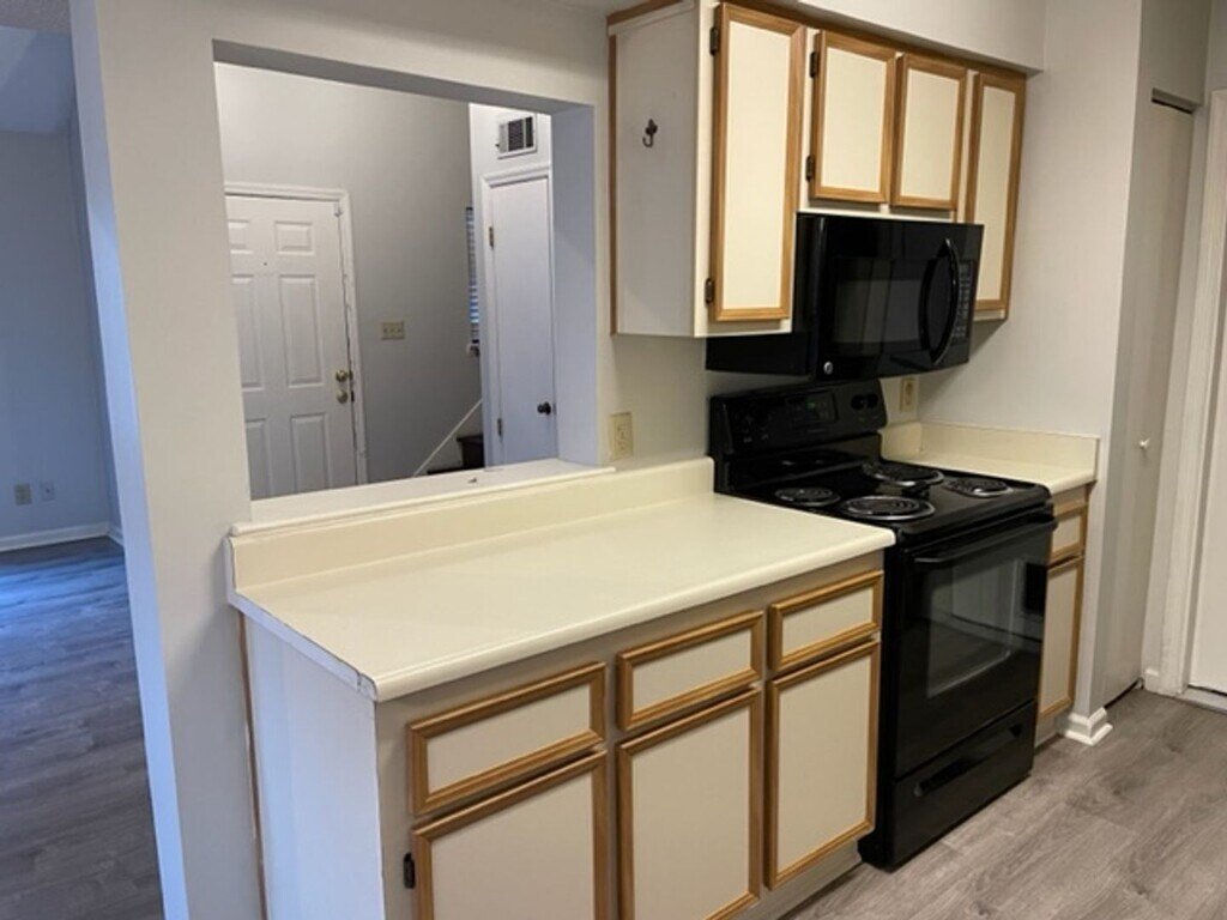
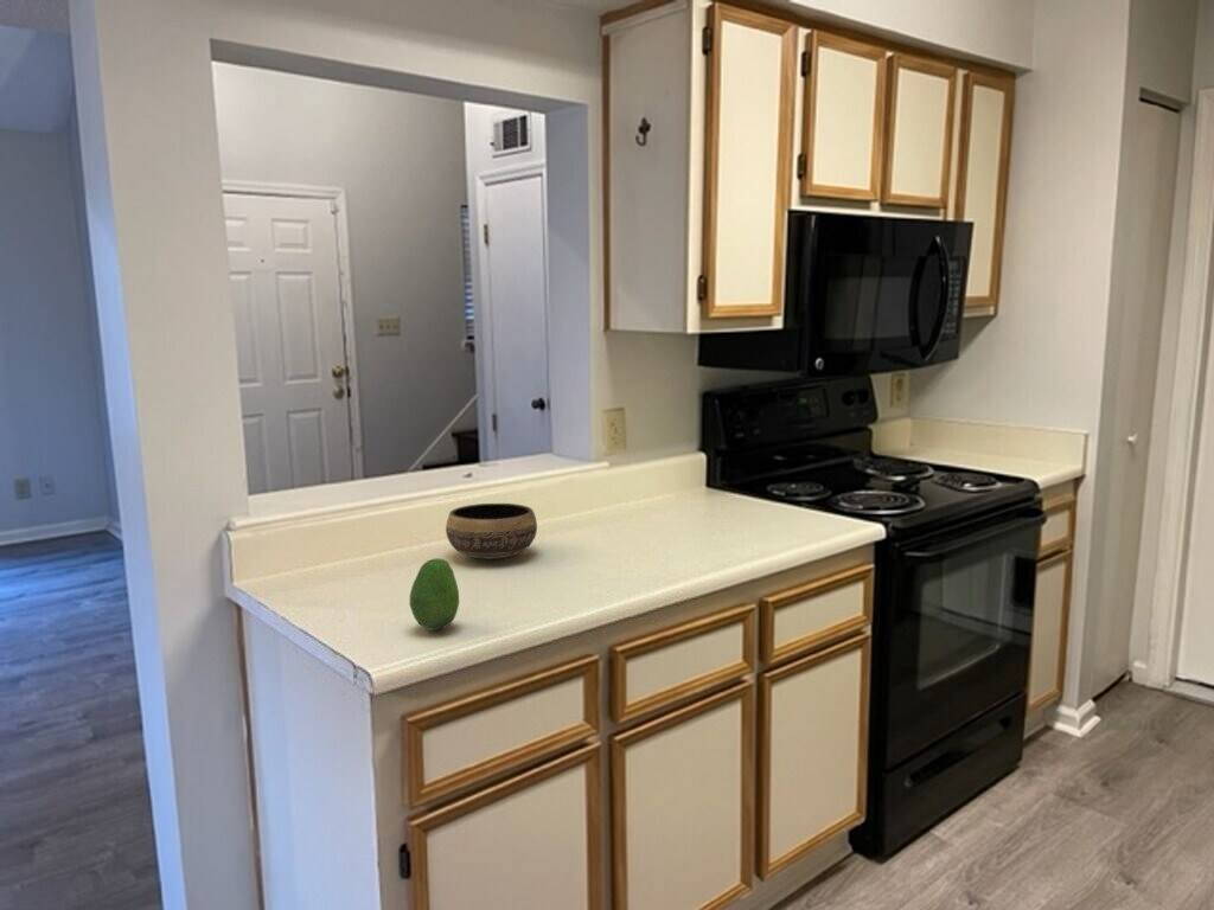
+ fruit [409,557,460,632]
+ bowl [445,502,538,560]
